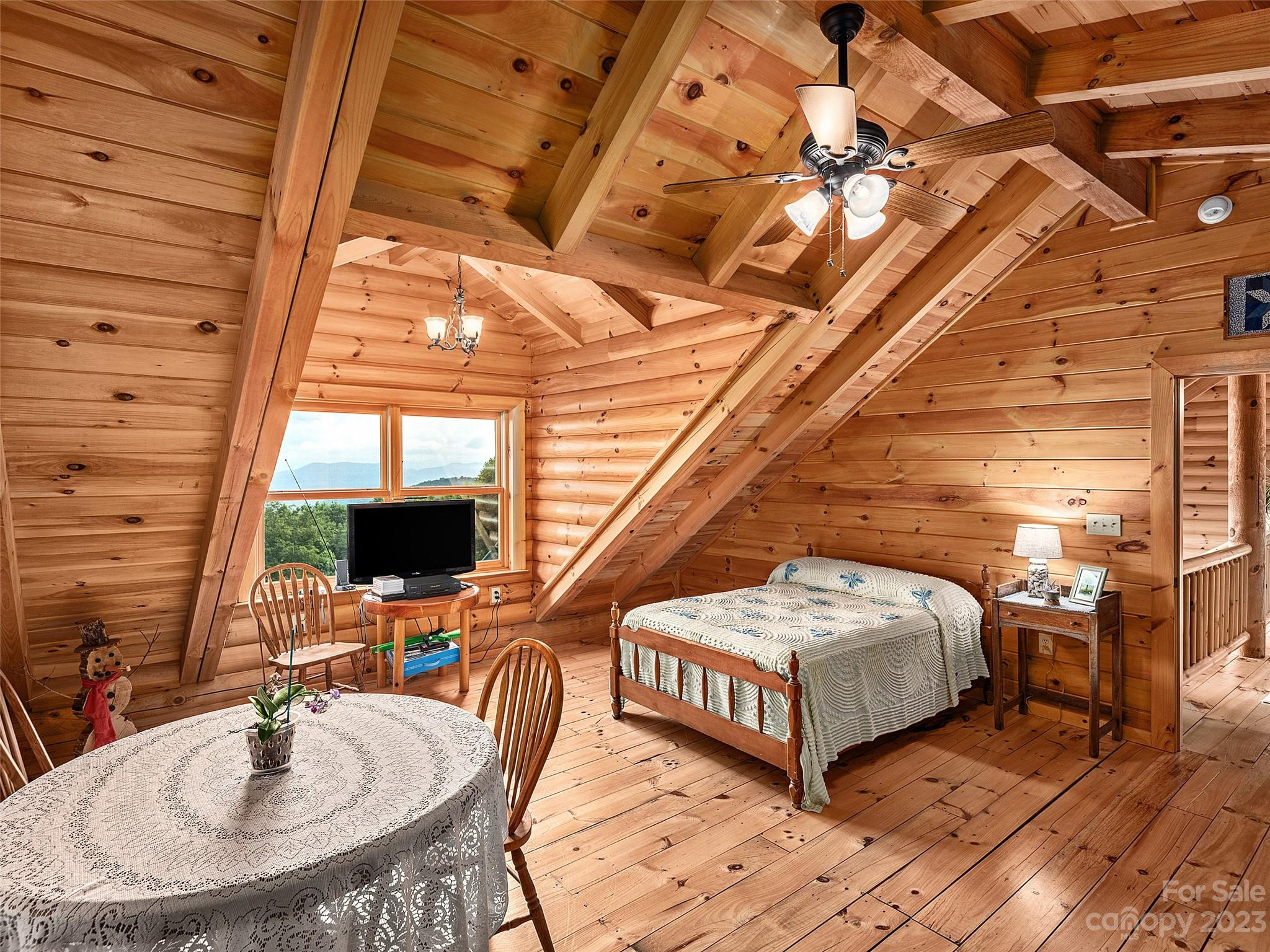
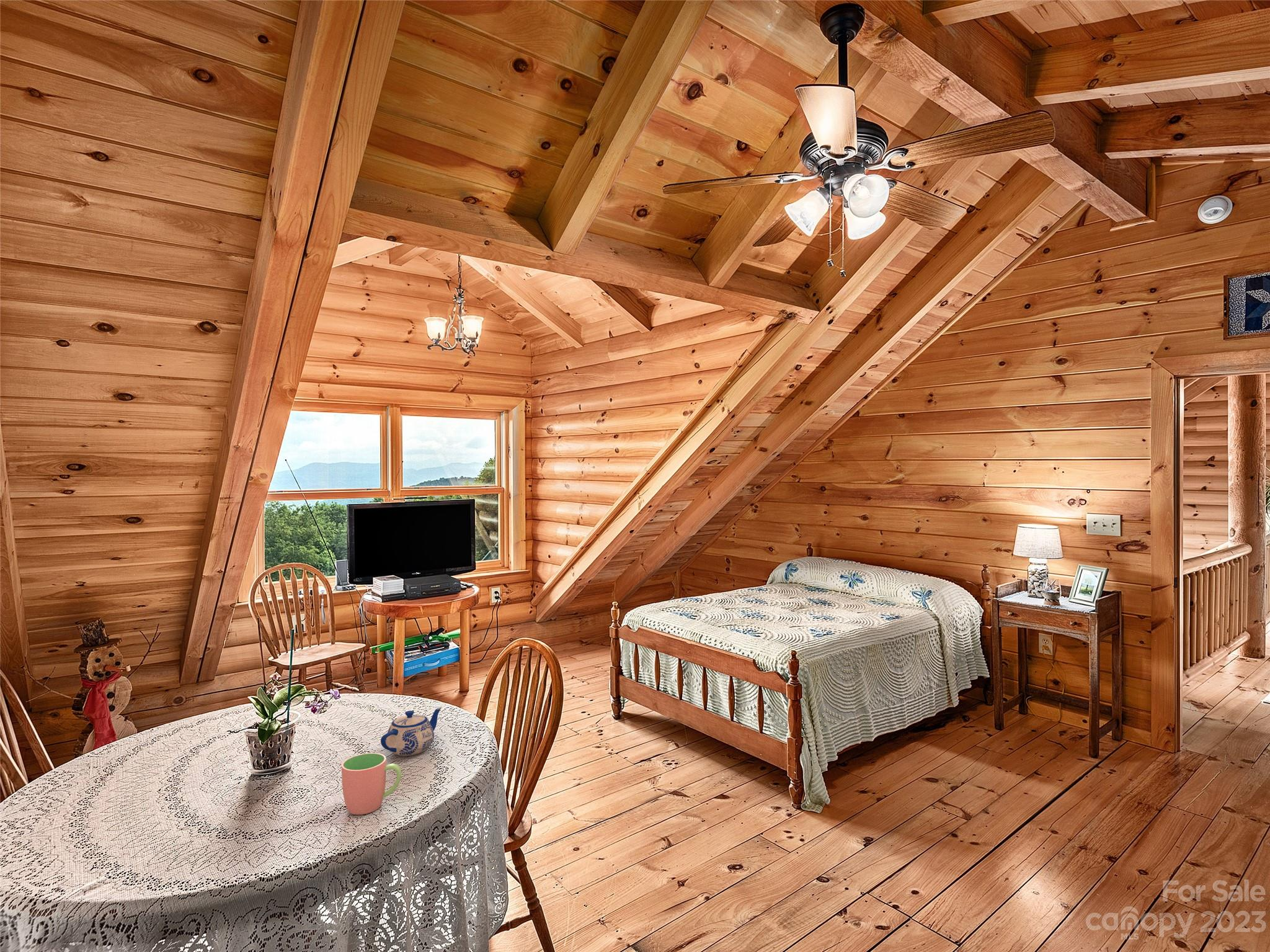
+ cup [341,752,402,815]
+ teapot [380,707,442,757]
